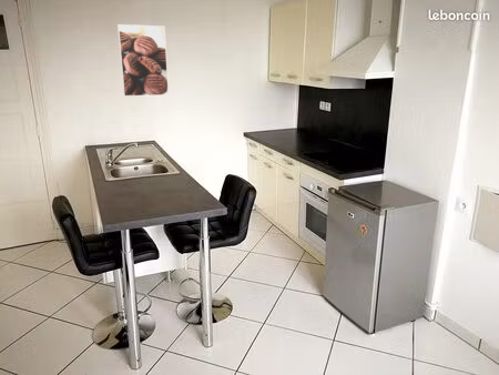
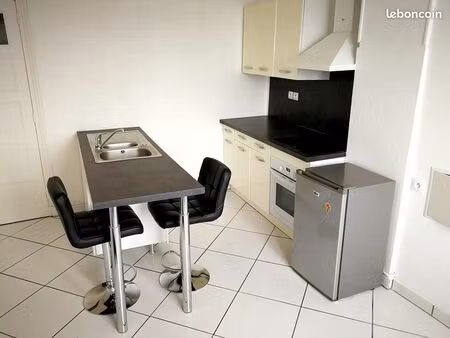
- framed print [116,23,170,98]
